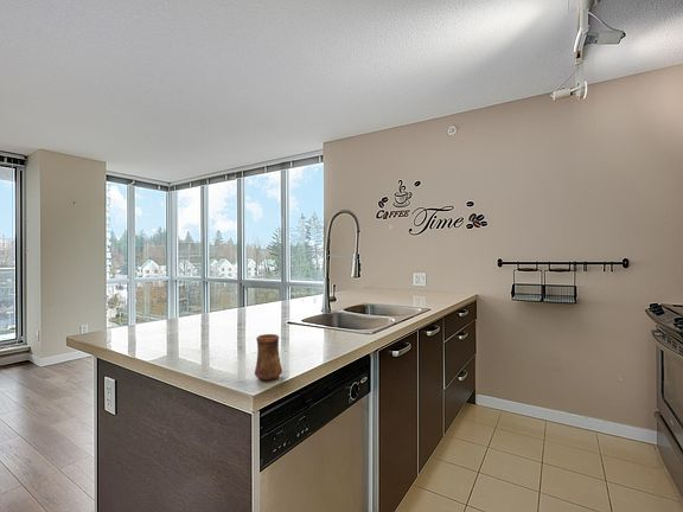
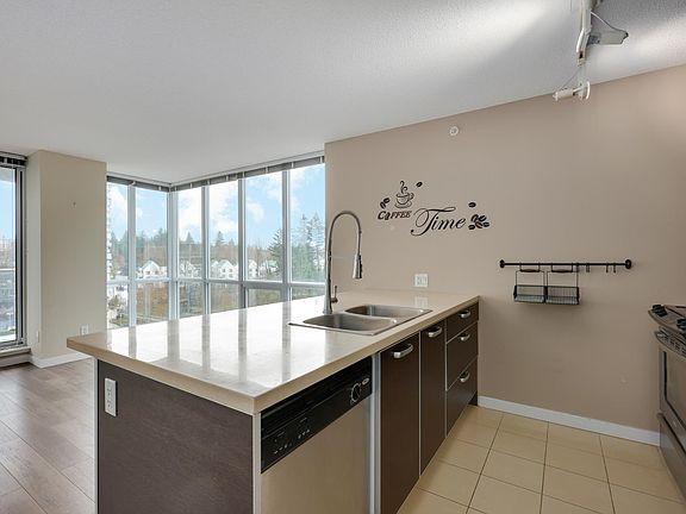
- cup [254,333,283,382]
